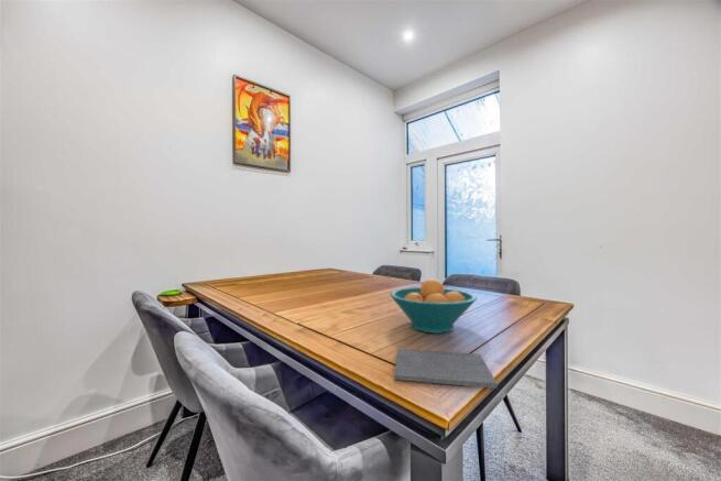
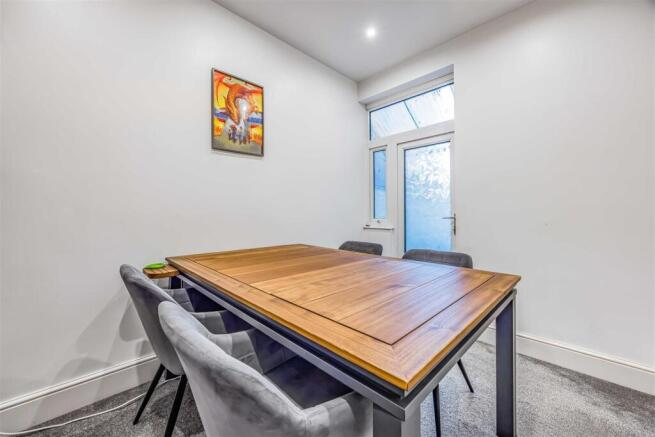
- fruit bowl [389,277,478,335]
- notepad [393,348,499,390]
